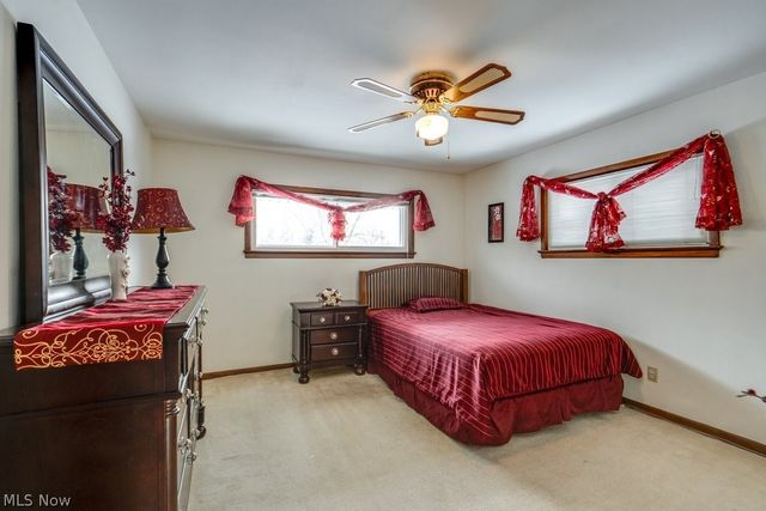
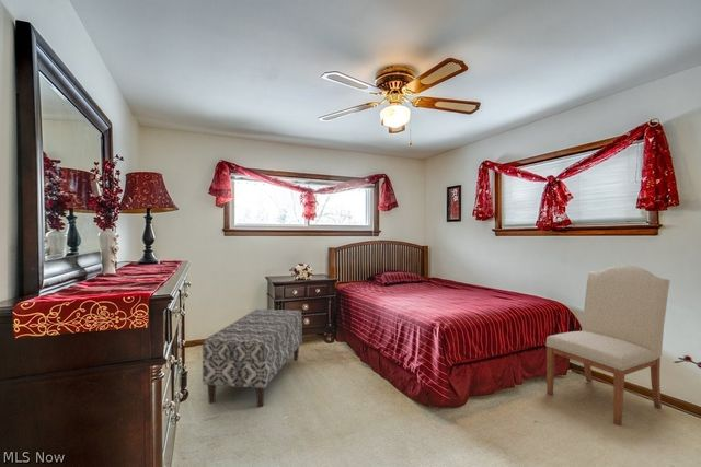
+ bench [202,308,303,408]
+ chair [544,264,671,427]
